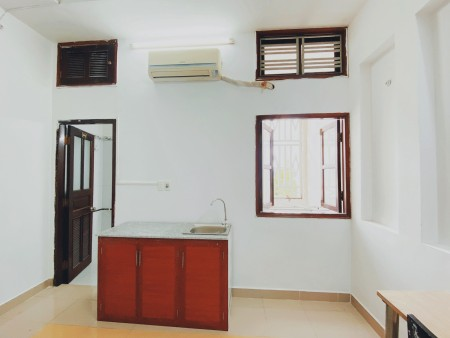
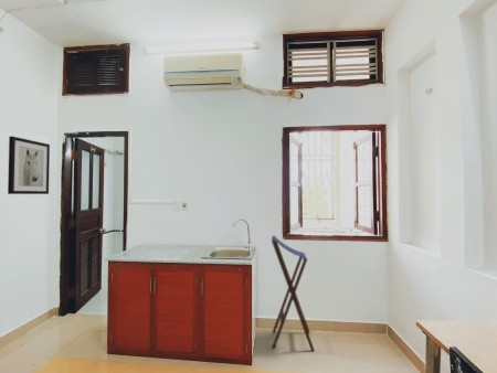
+ stool [271,234,315,352]
+ wall art [7,136,51,195]
